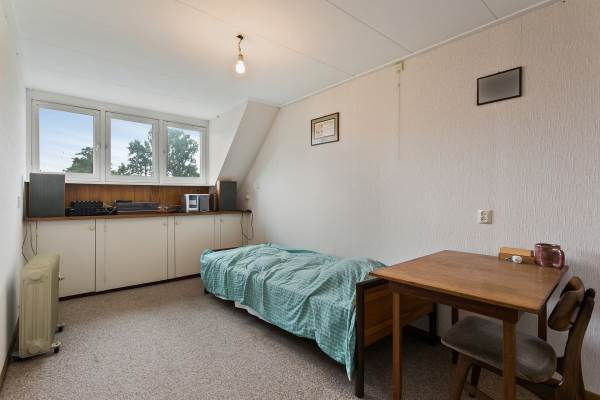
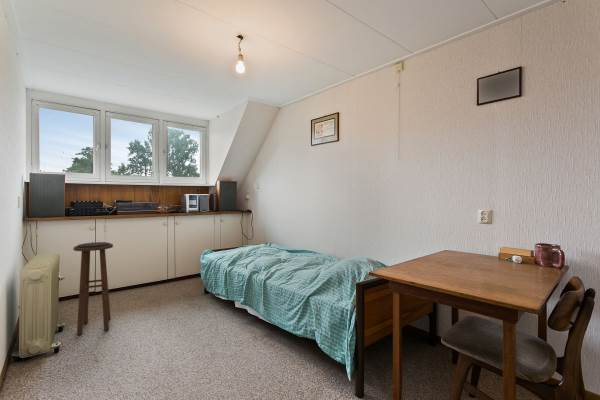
+ stool [73,241,114,336]
